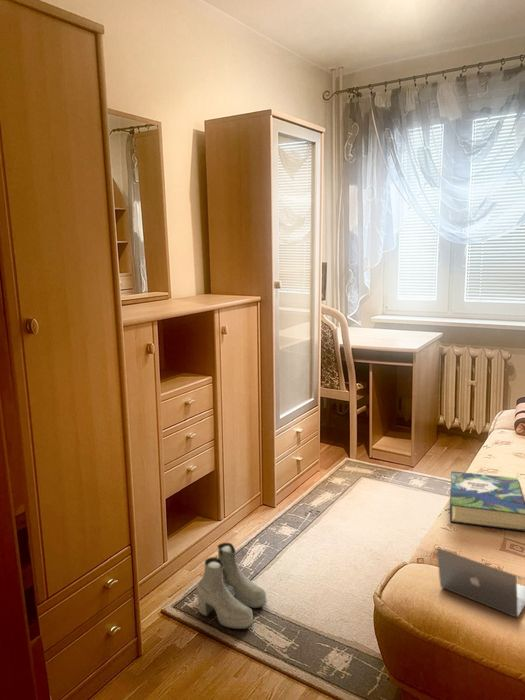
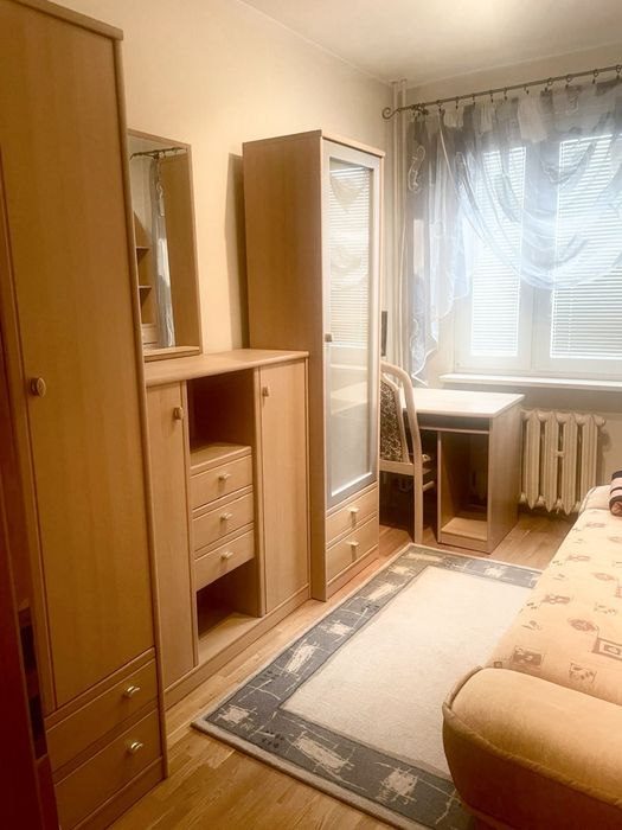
- book [449,470,525,533]
- laptop [436,547,525,619]
- boots [196,542,268,630]
